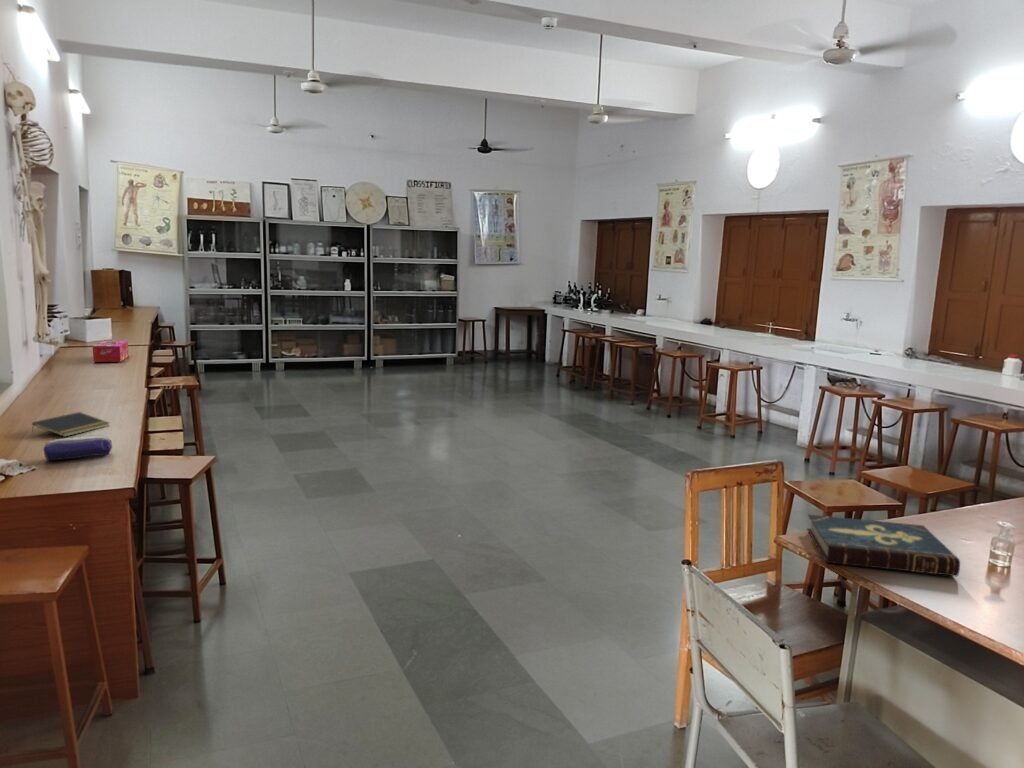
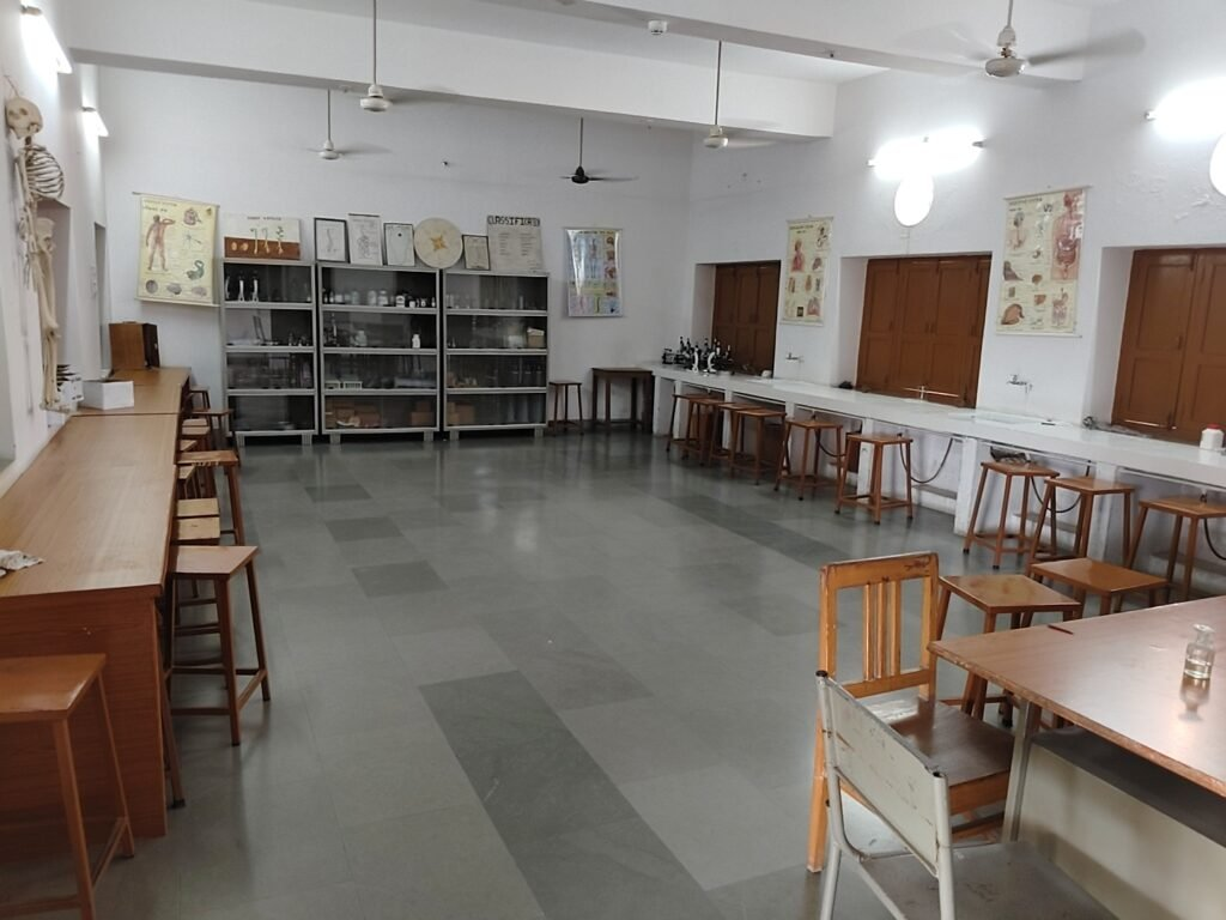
- notepad [31,411,110,438]
- tissue box [92,340,129,363]
- book [806,514,961,577]
- pencil case [43,434,113,461]
